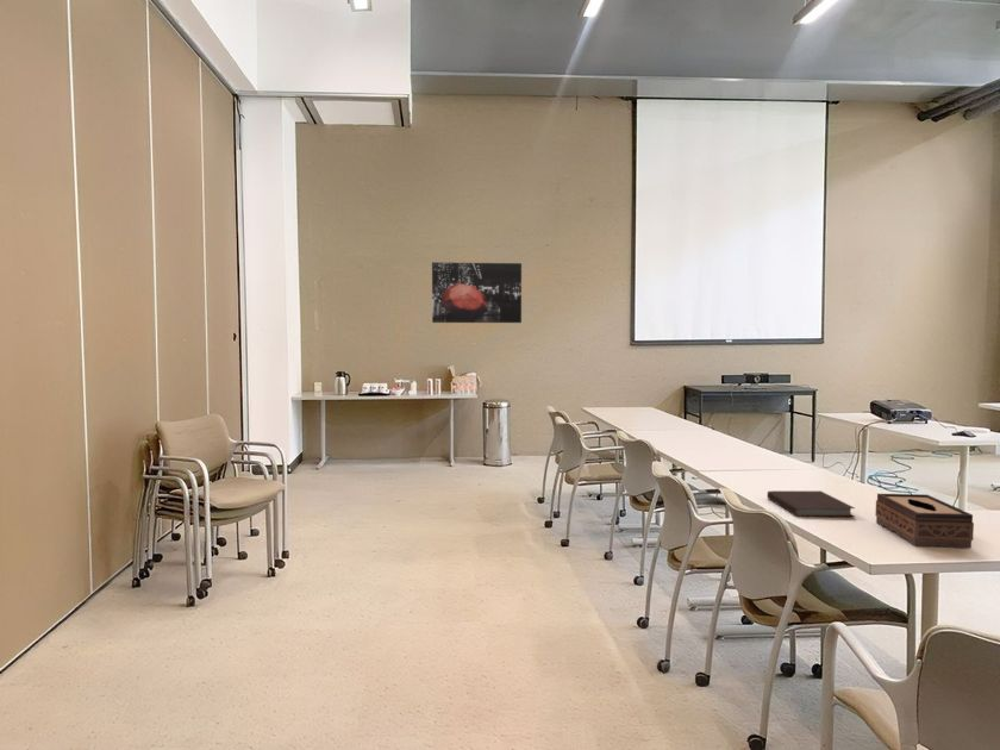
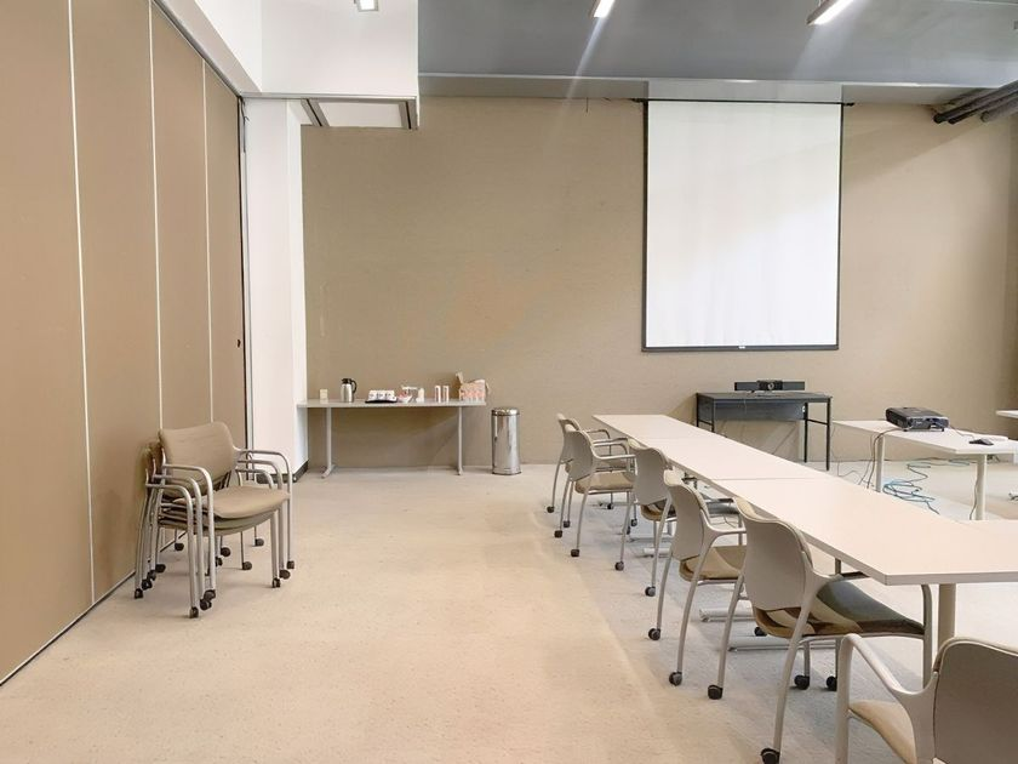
- notebook [767,489,856,518]
- tissue box [874,493,975,549]
- wall art [431,261,523,324]
